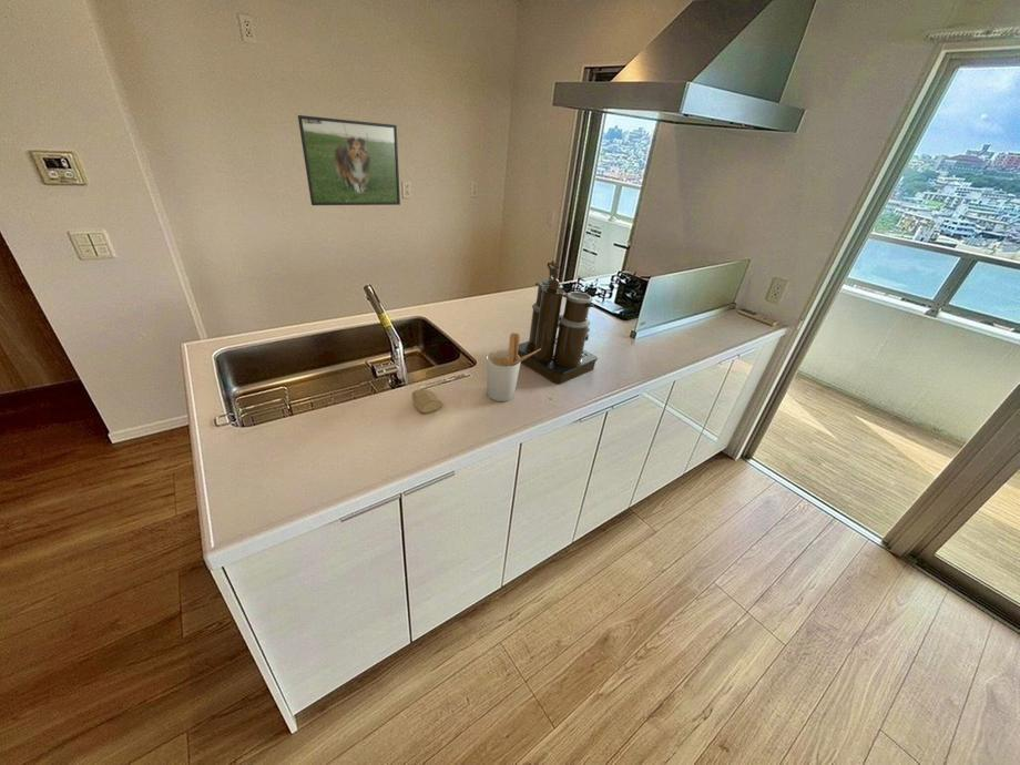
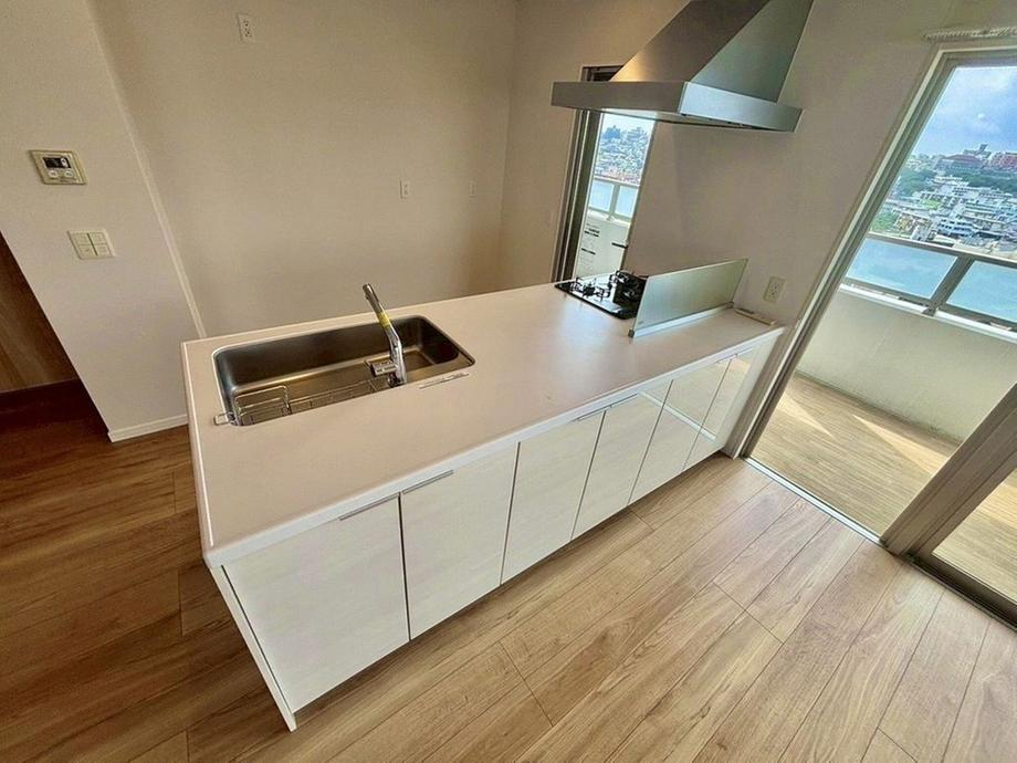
- utensil holder [486,332,541,402]
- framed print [297,114,401,206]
- coffee maker [518,259,599,385]
- soap bar [411,387,443,415]
